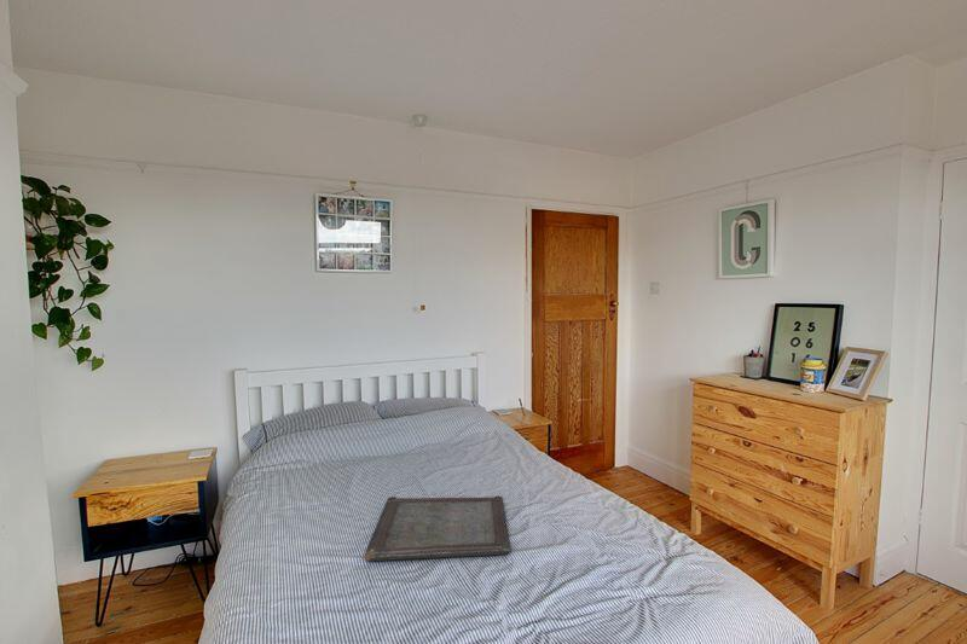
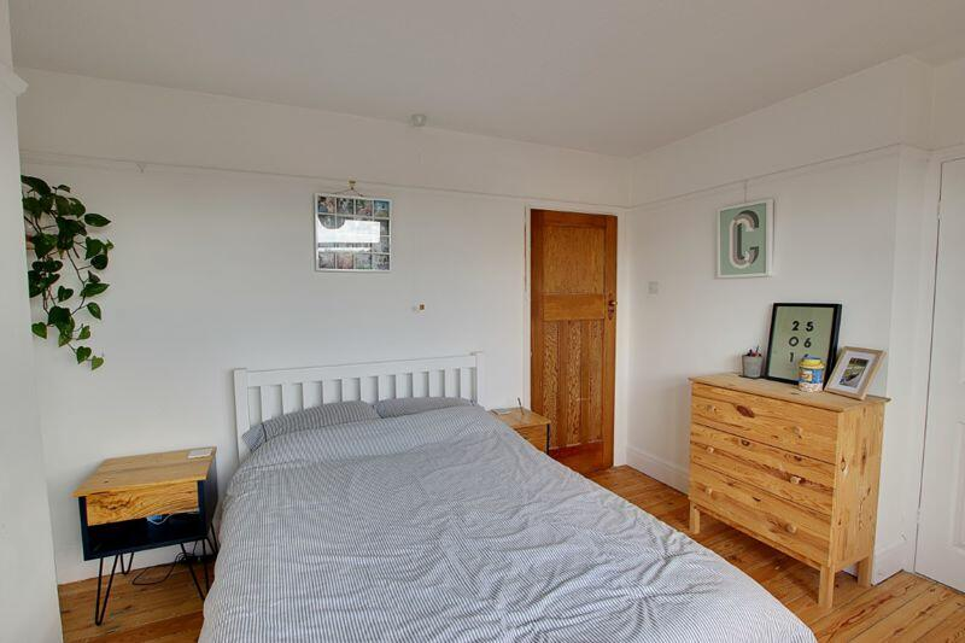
- serving tray [363,495,511,562]
